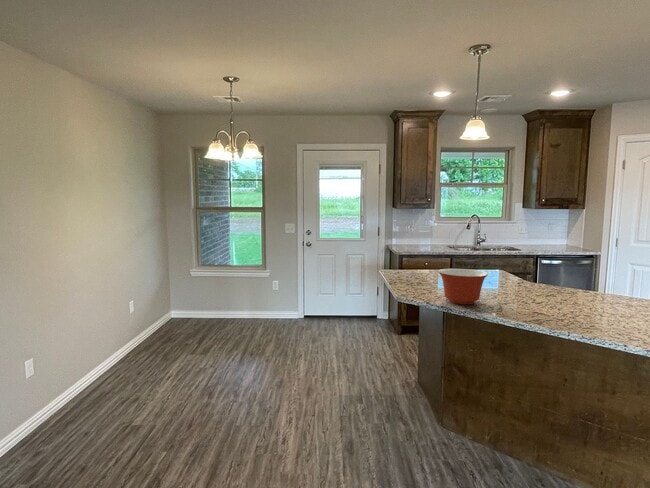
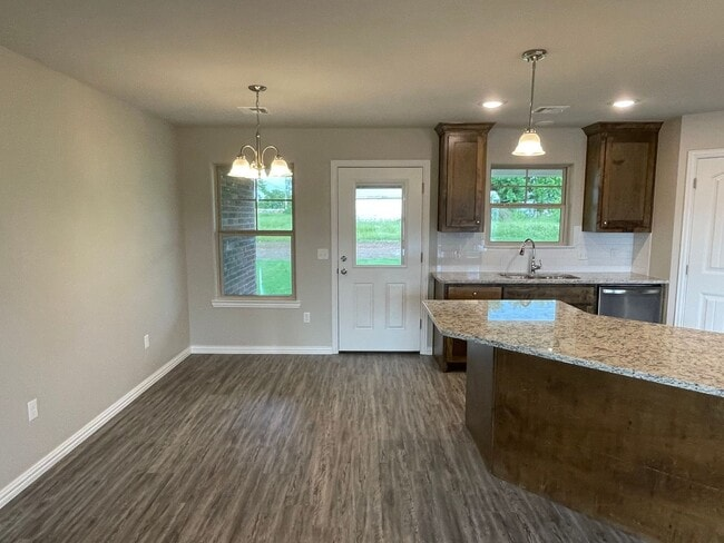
- mixing bowl [437,268,489,305]
